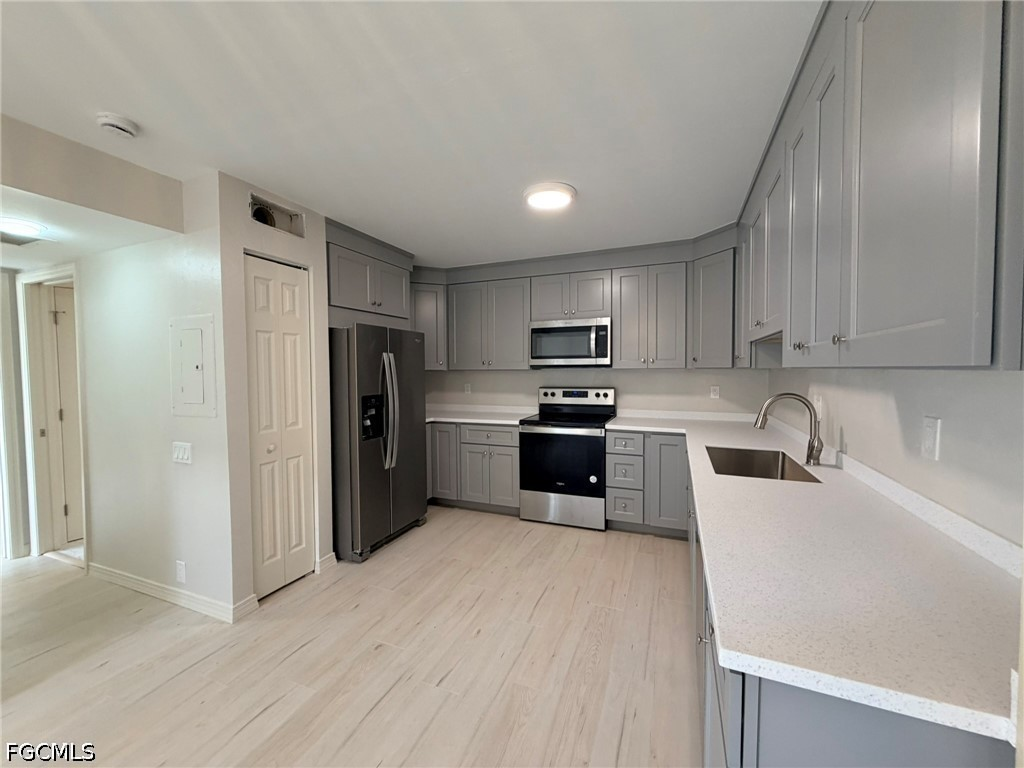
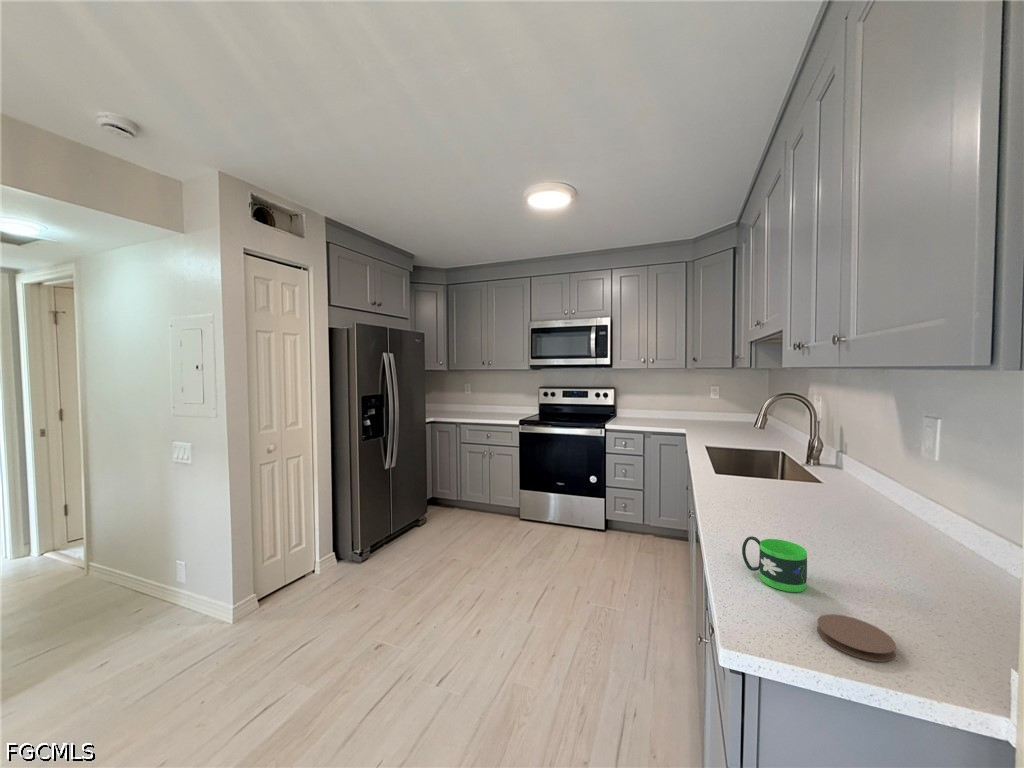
+ mug [741,535,808,593]
+ coaster [816,613,897,663]
